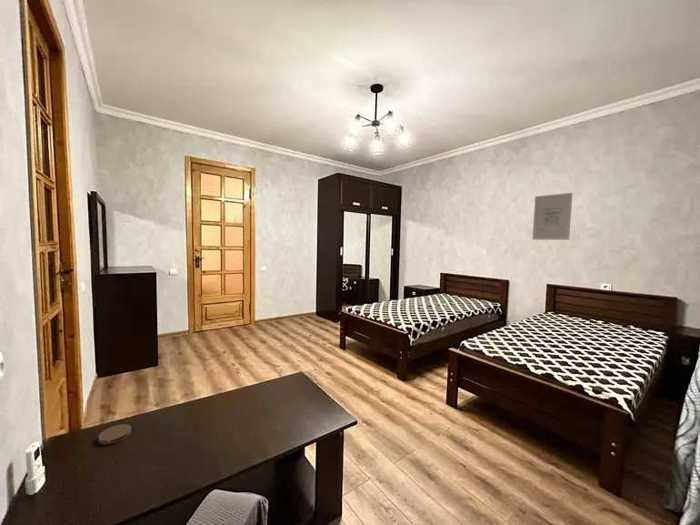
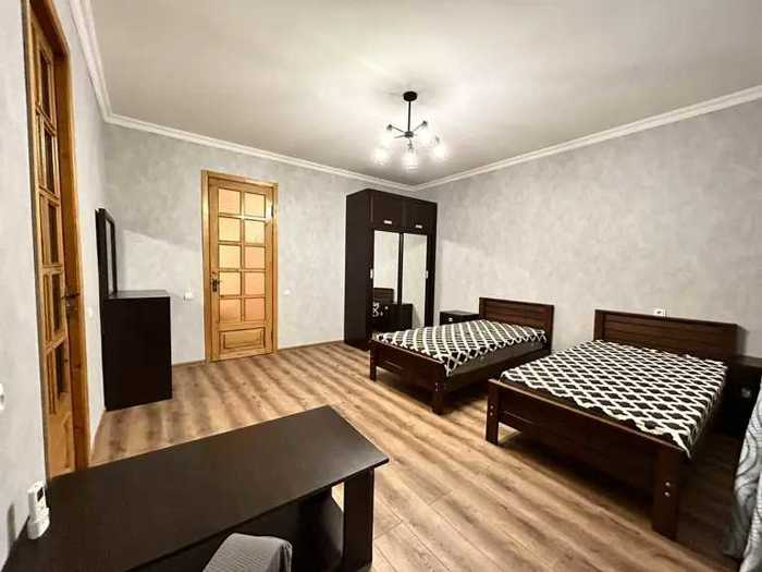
- coaster [98,423,133,445]
- wall art [532,192,573,241]
